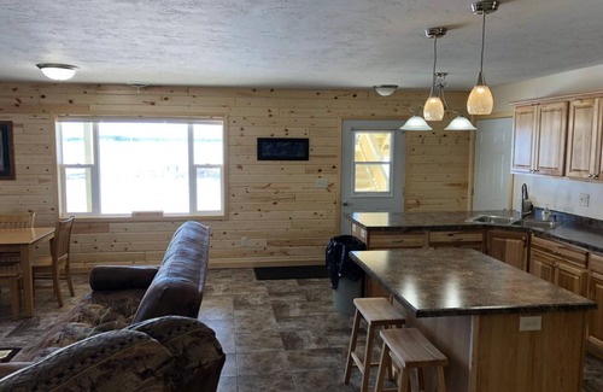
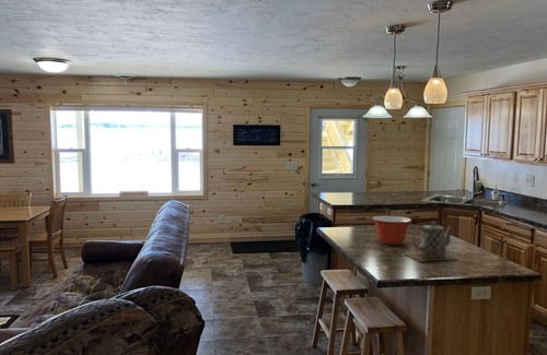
+ mixing bowl [372,215,412,246]
+ teapot [405,220,458,263]
